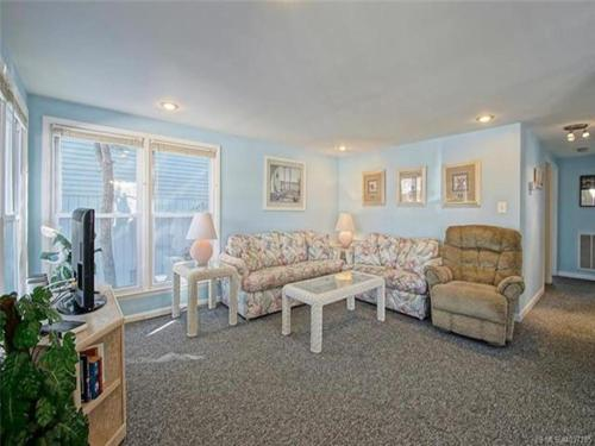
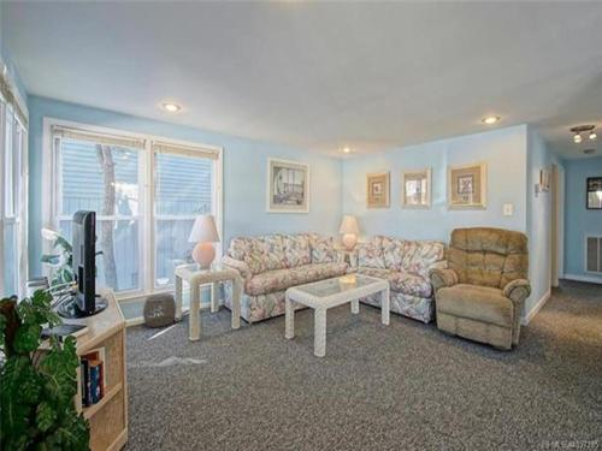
+ woven basket [142,293,178,328]
